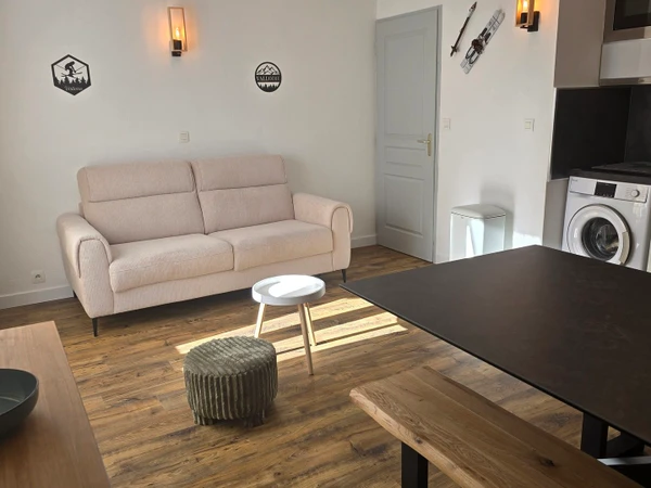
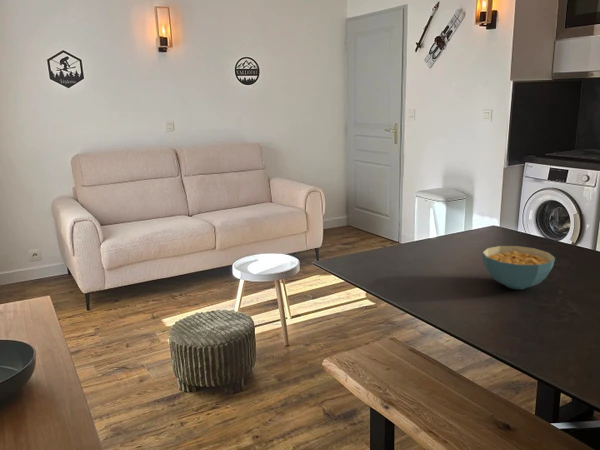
+ cereal bowl [481,245,556,290]
